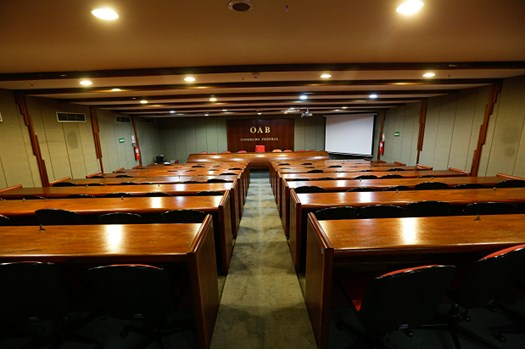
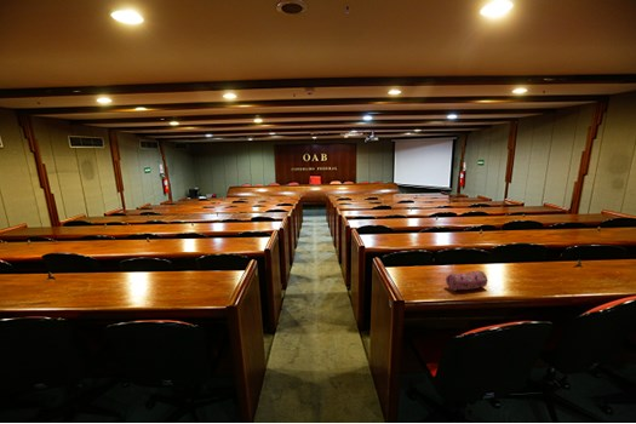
+ pencil case [445,269,488,292]
